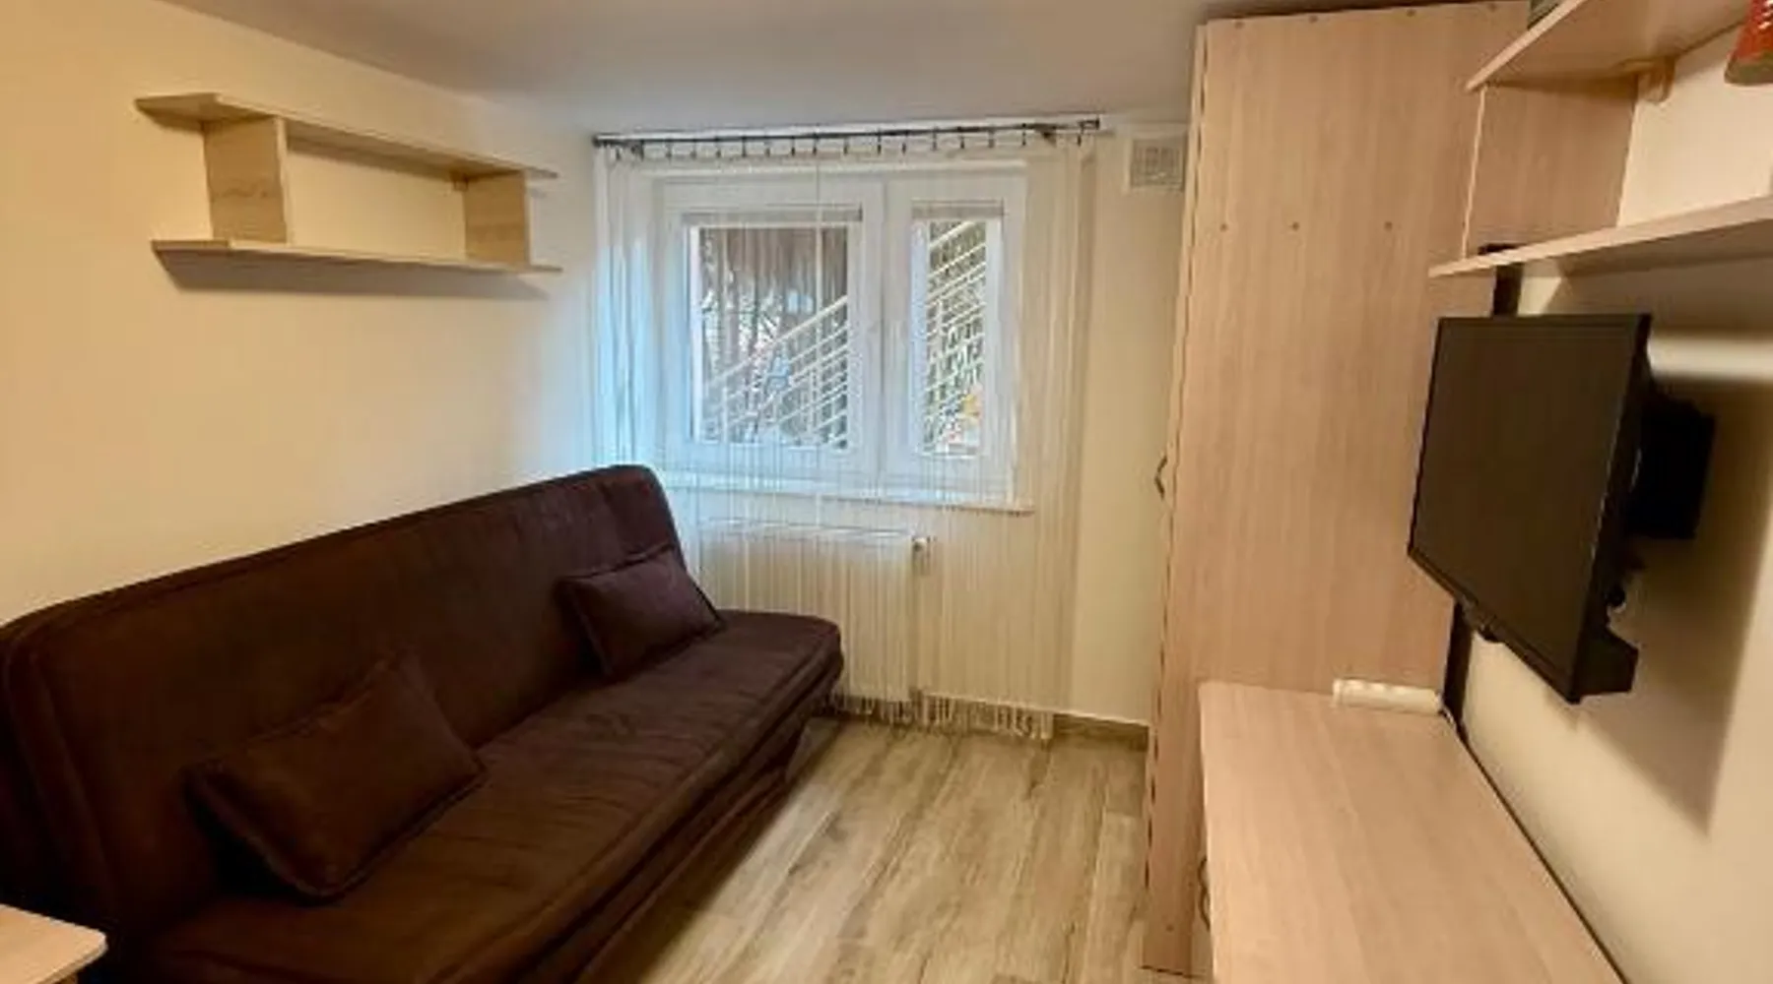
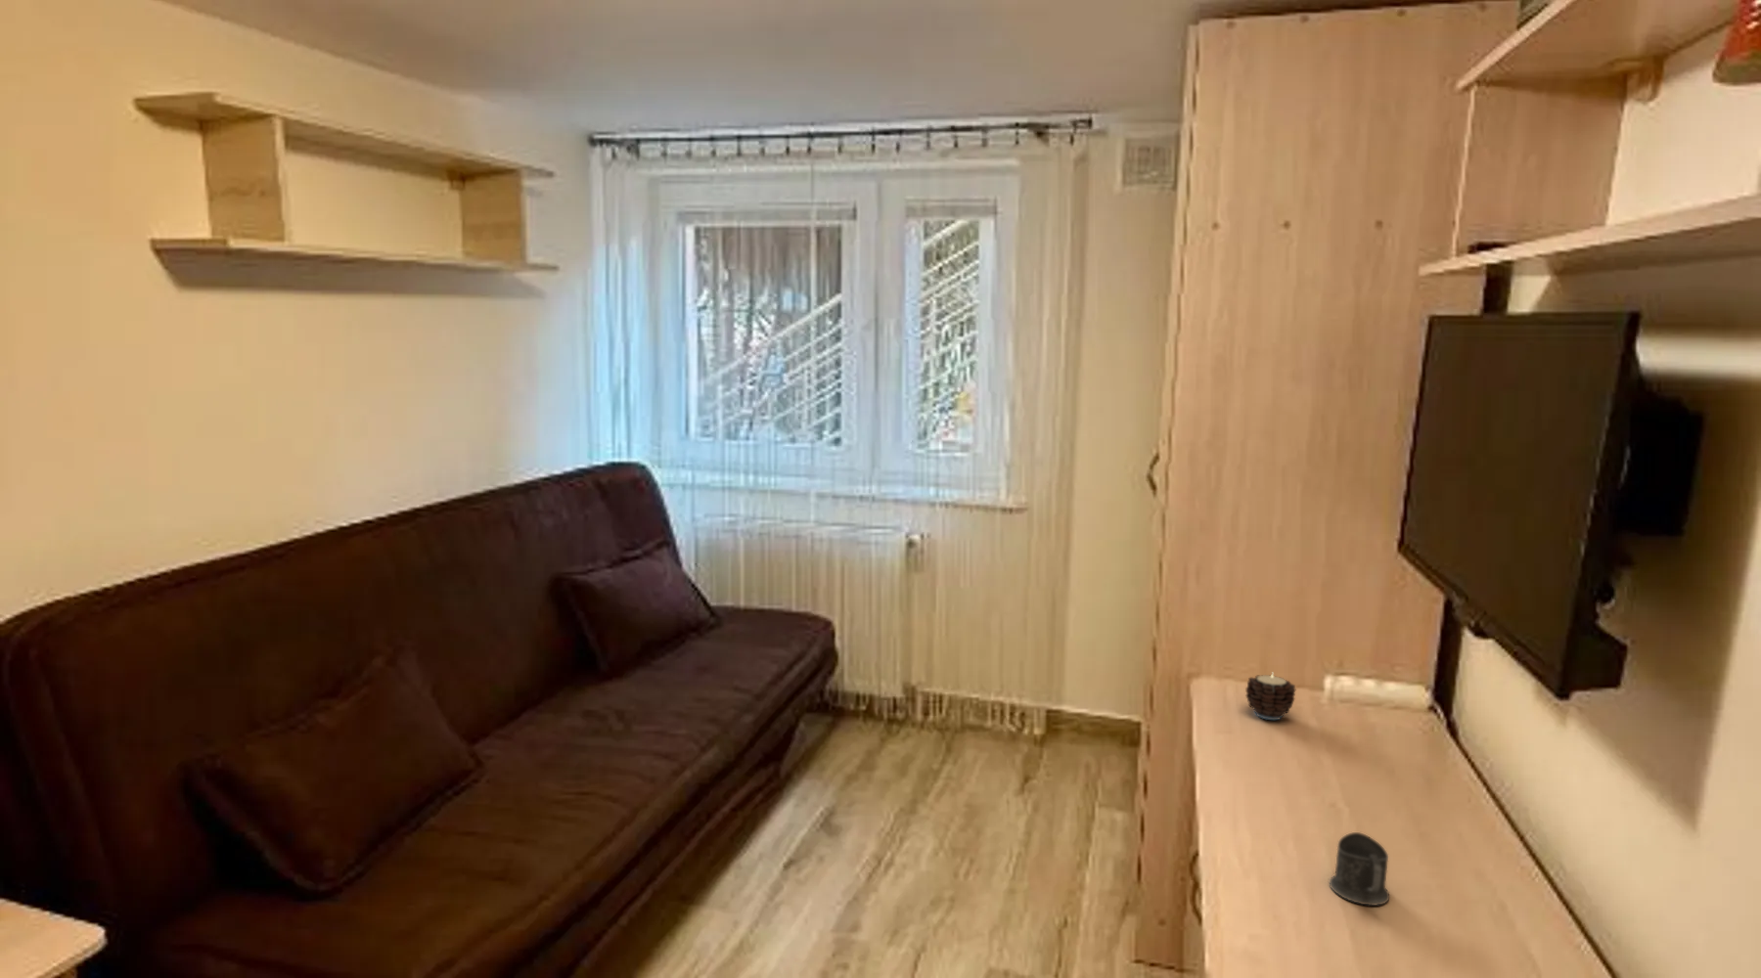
+ mug [1329,831,1390,907]
+ candle [1244,672,1296,720]
